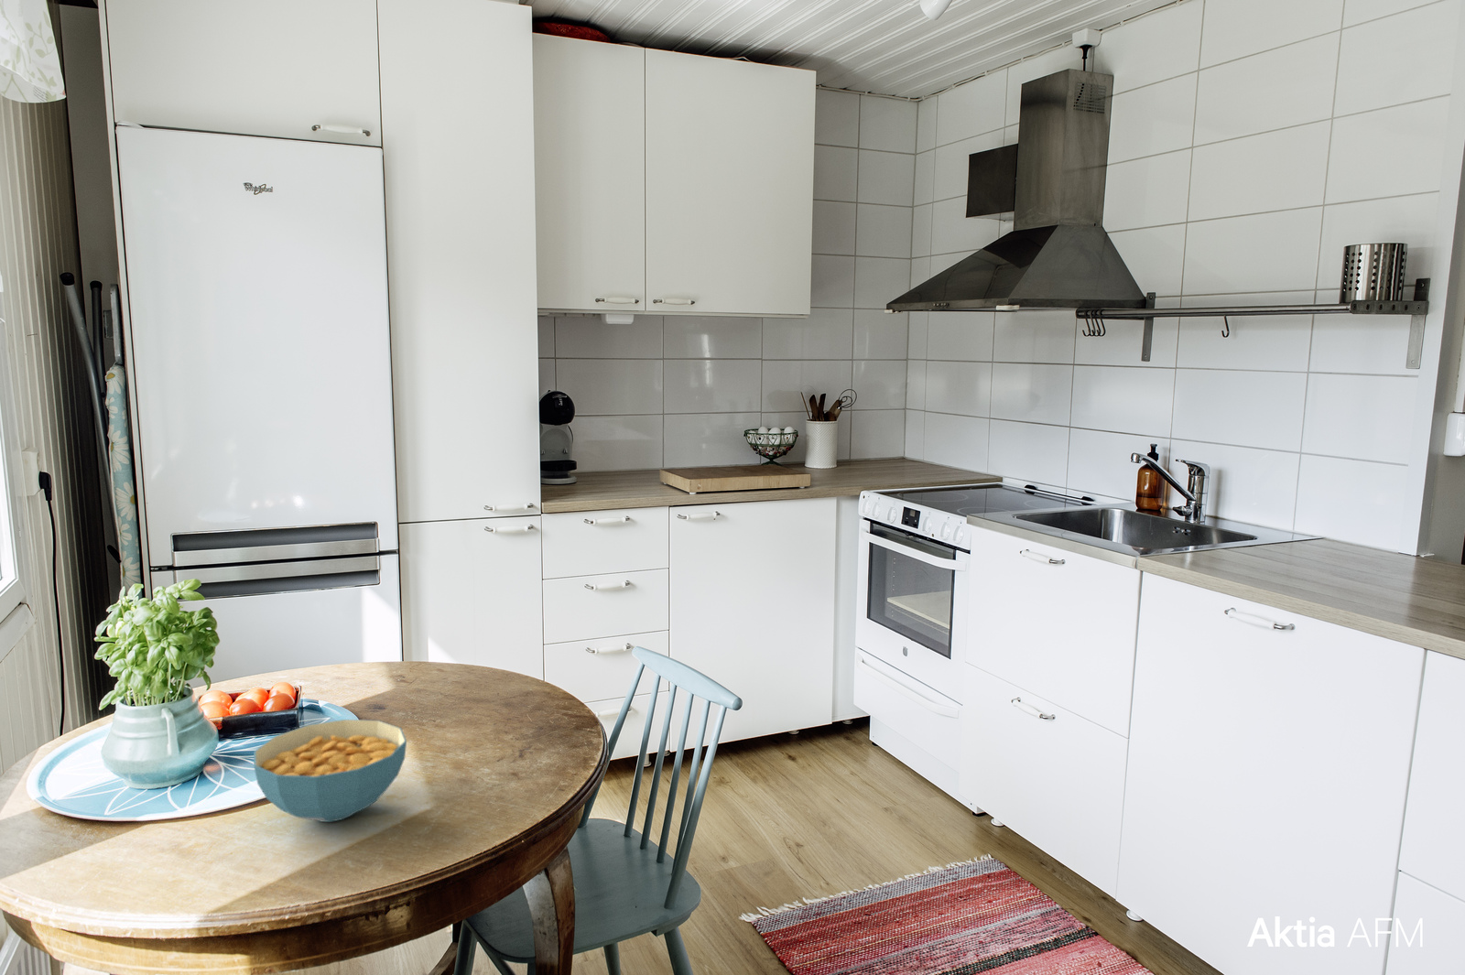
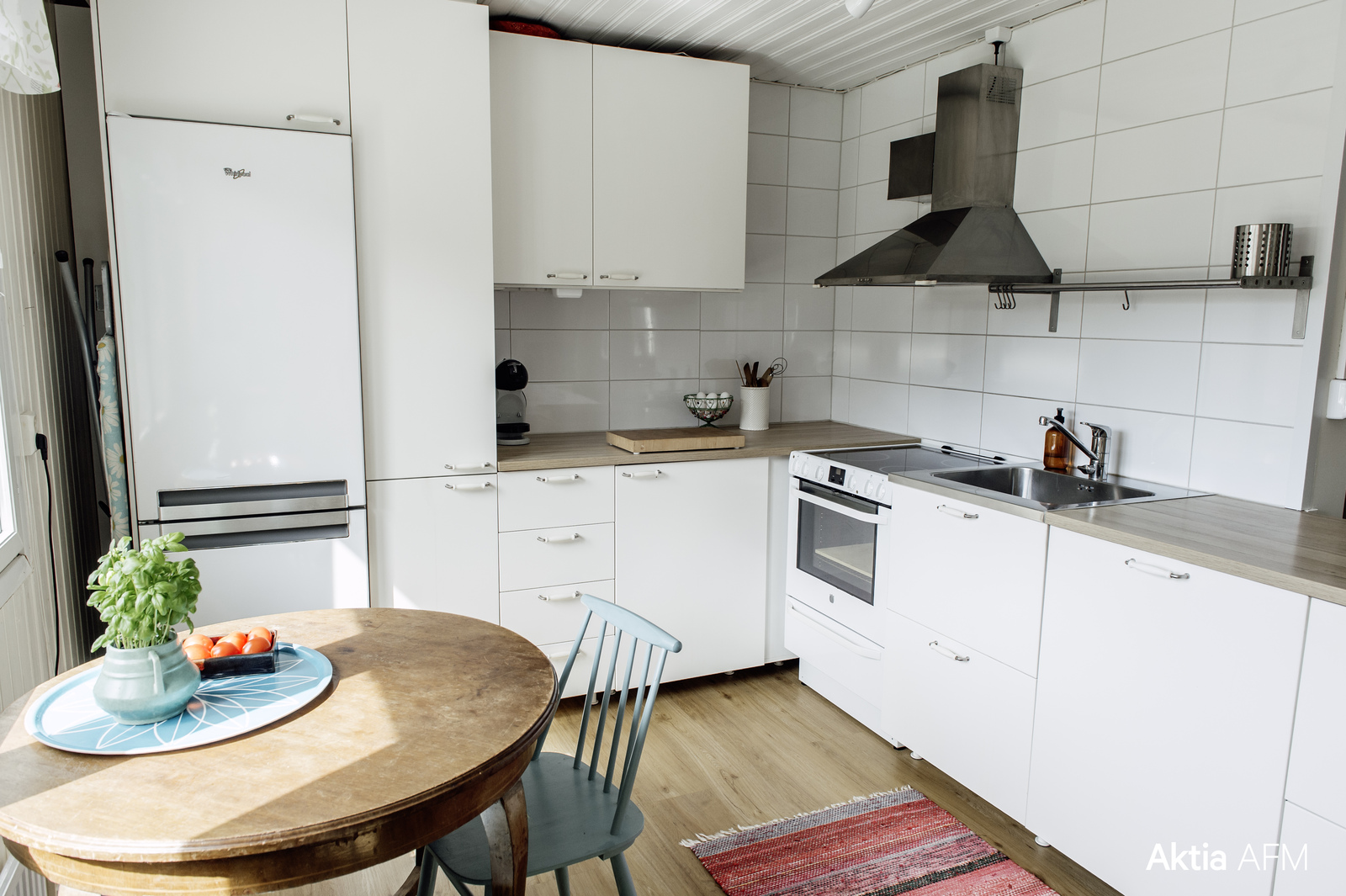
- cereal bowl [253,718,407,823]
